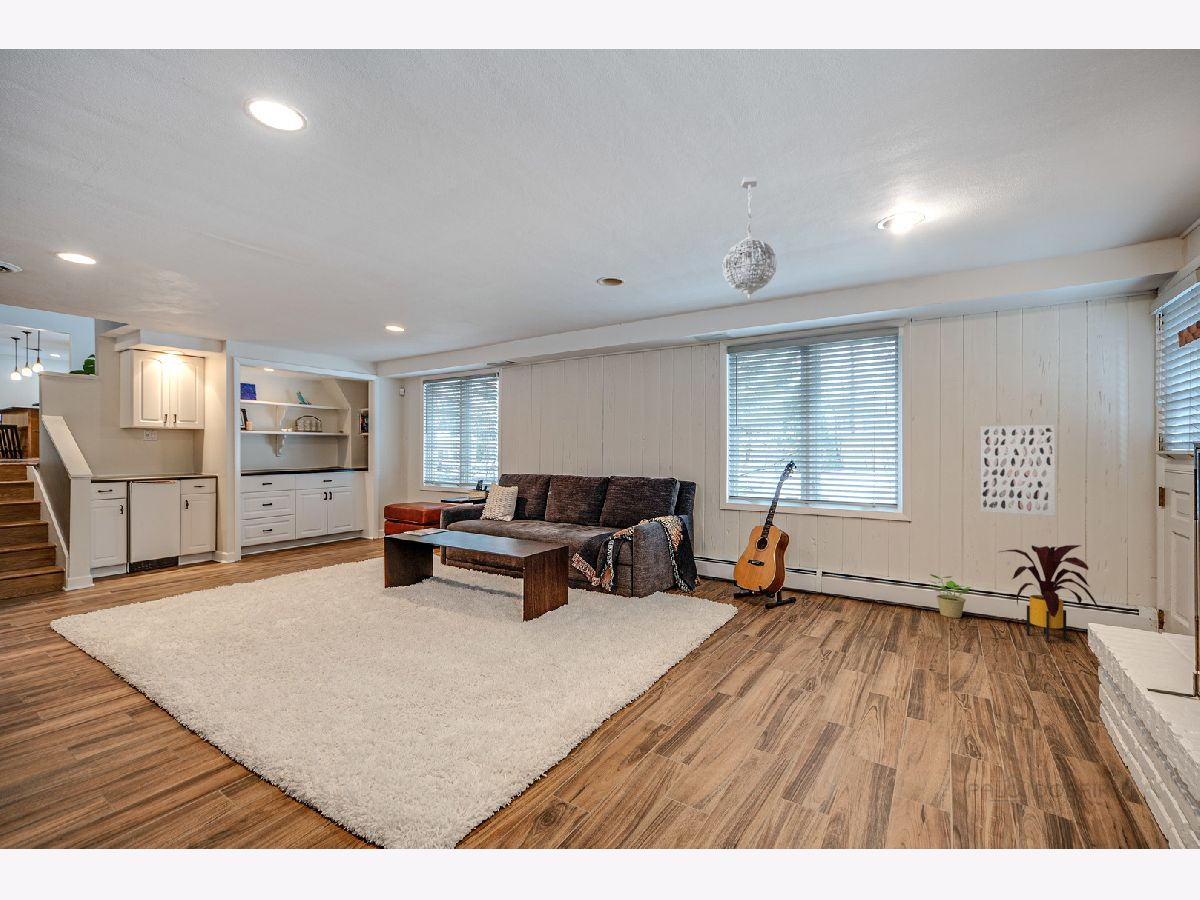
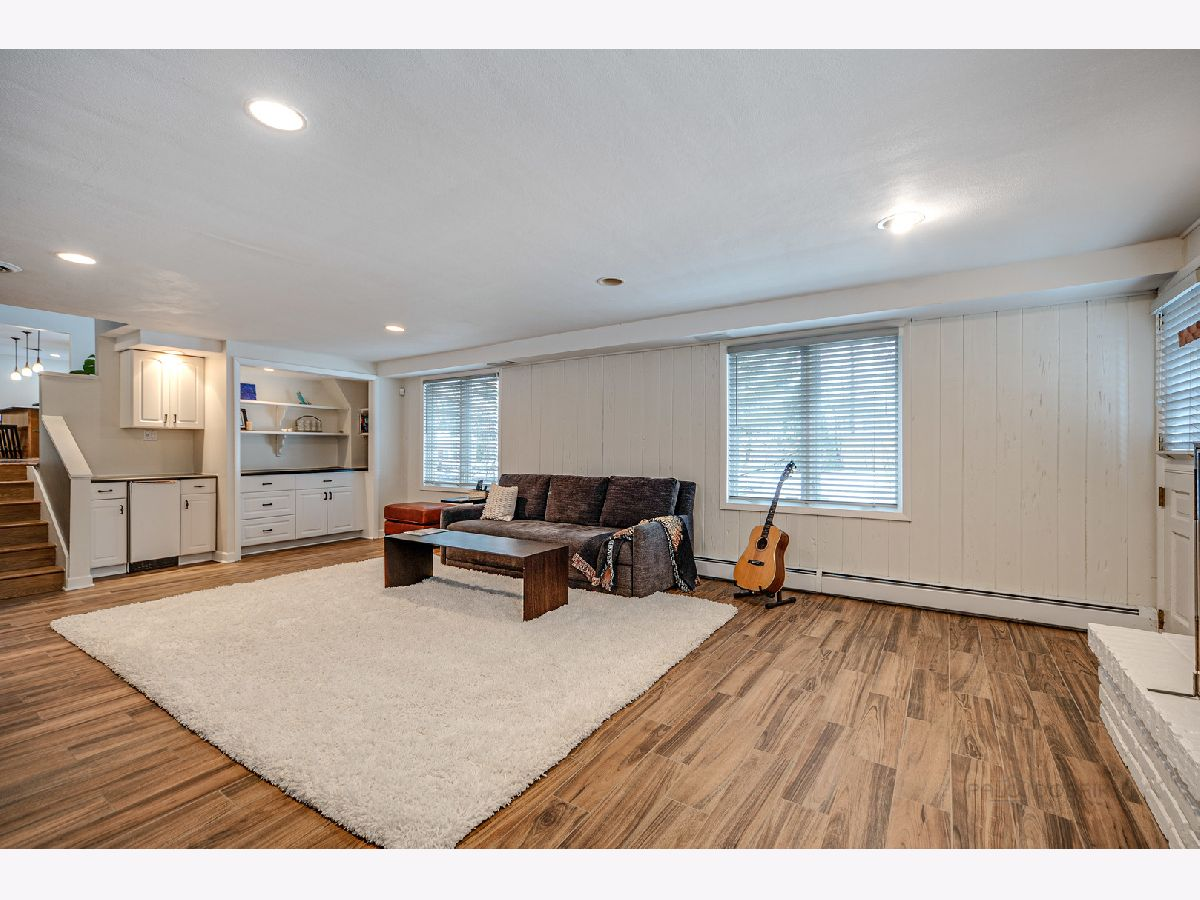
- potted plant [927,573,972,619]
- house plant [999,544,1100,643]
- wall art [980,424,1056,517]
- pendant light [722,176,778,300]
